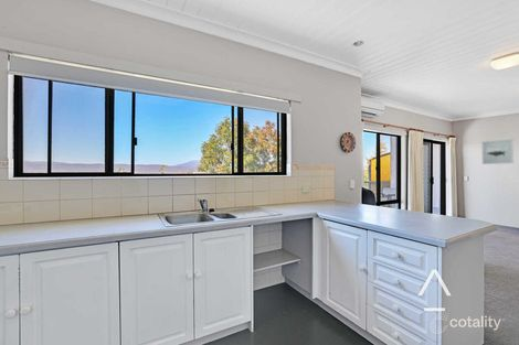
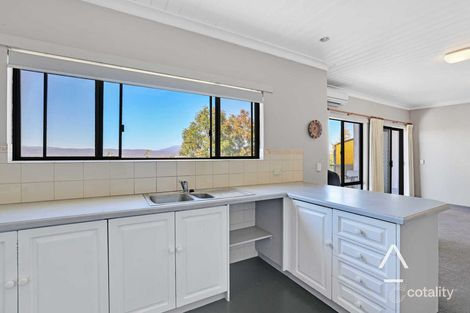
- wall art [480,138,515,165]
